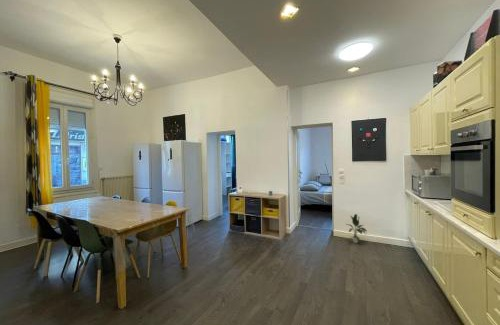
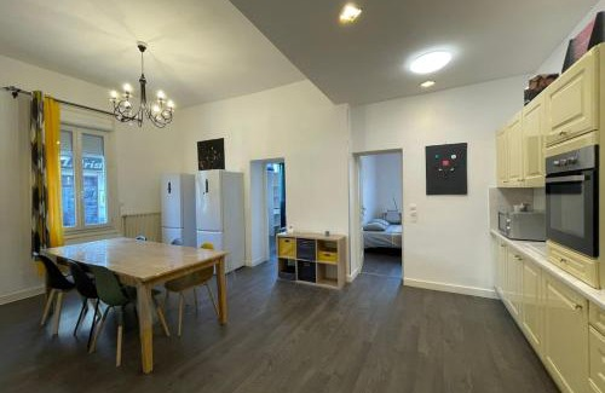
- potted plant [346,213,368,244]
